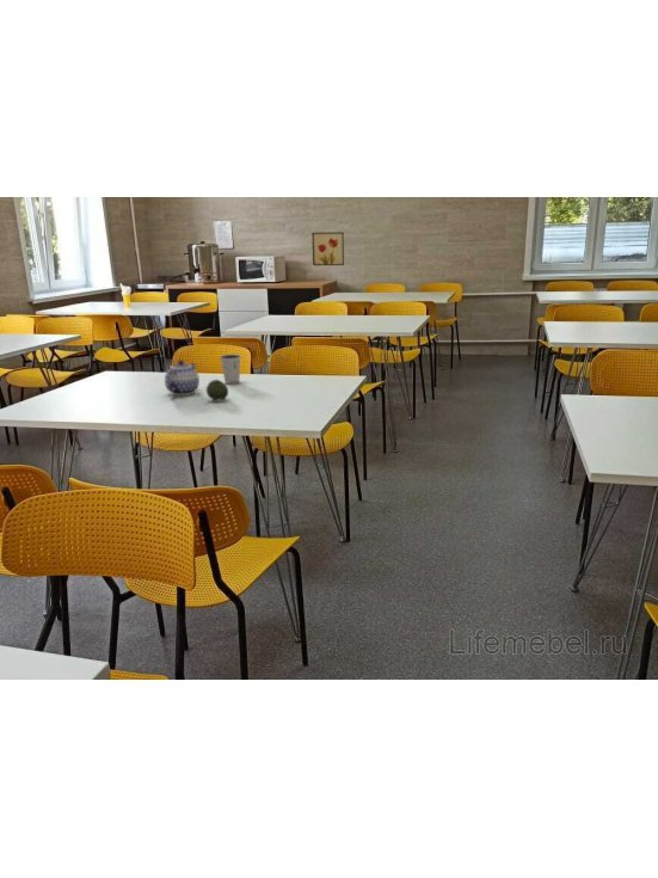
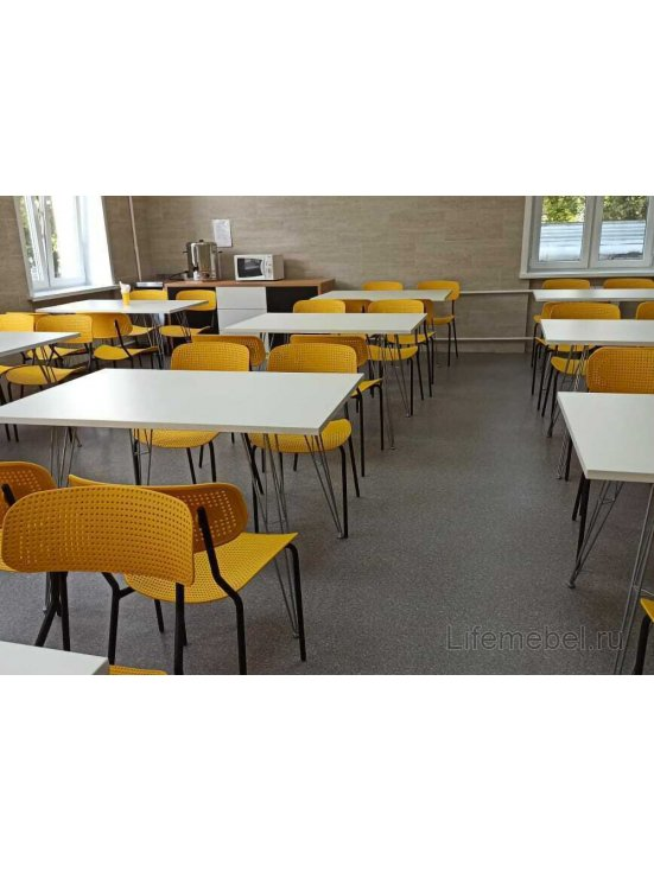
- teapot [164,358,201,397]
- fruit [205,379,229,401]
- wall art [310,231,345,266]
- dixie cup [219,354,242,385]
